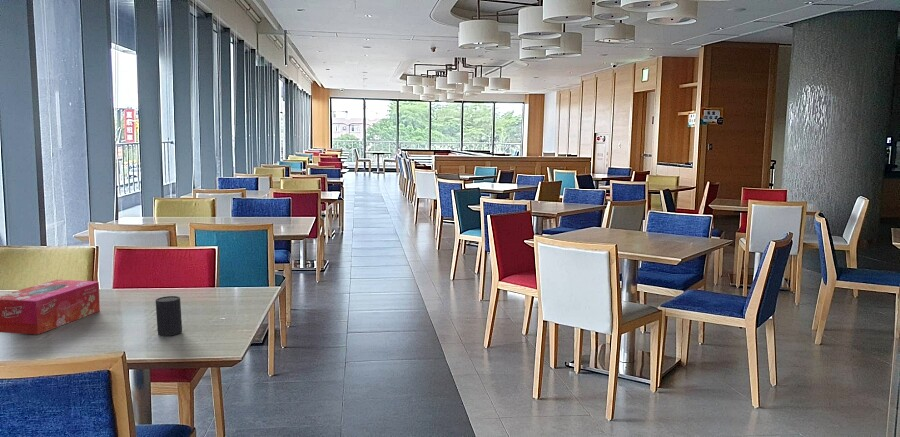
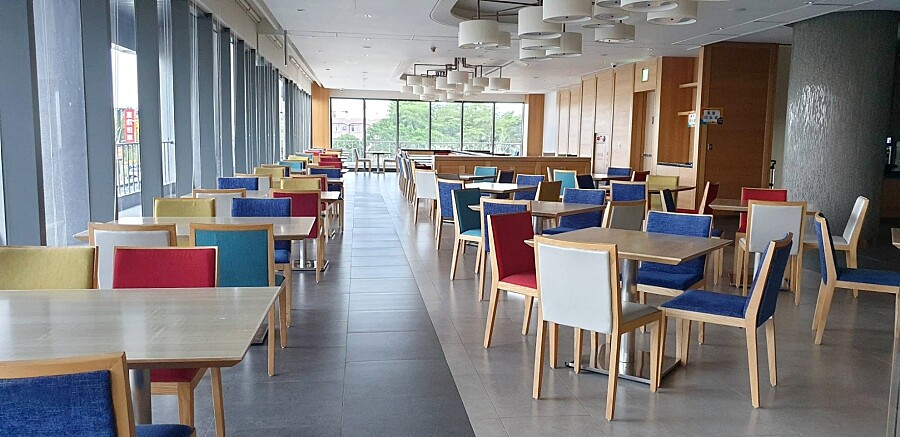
- tissue box [0,279,101,336]
- cup [155,295,183,337]
